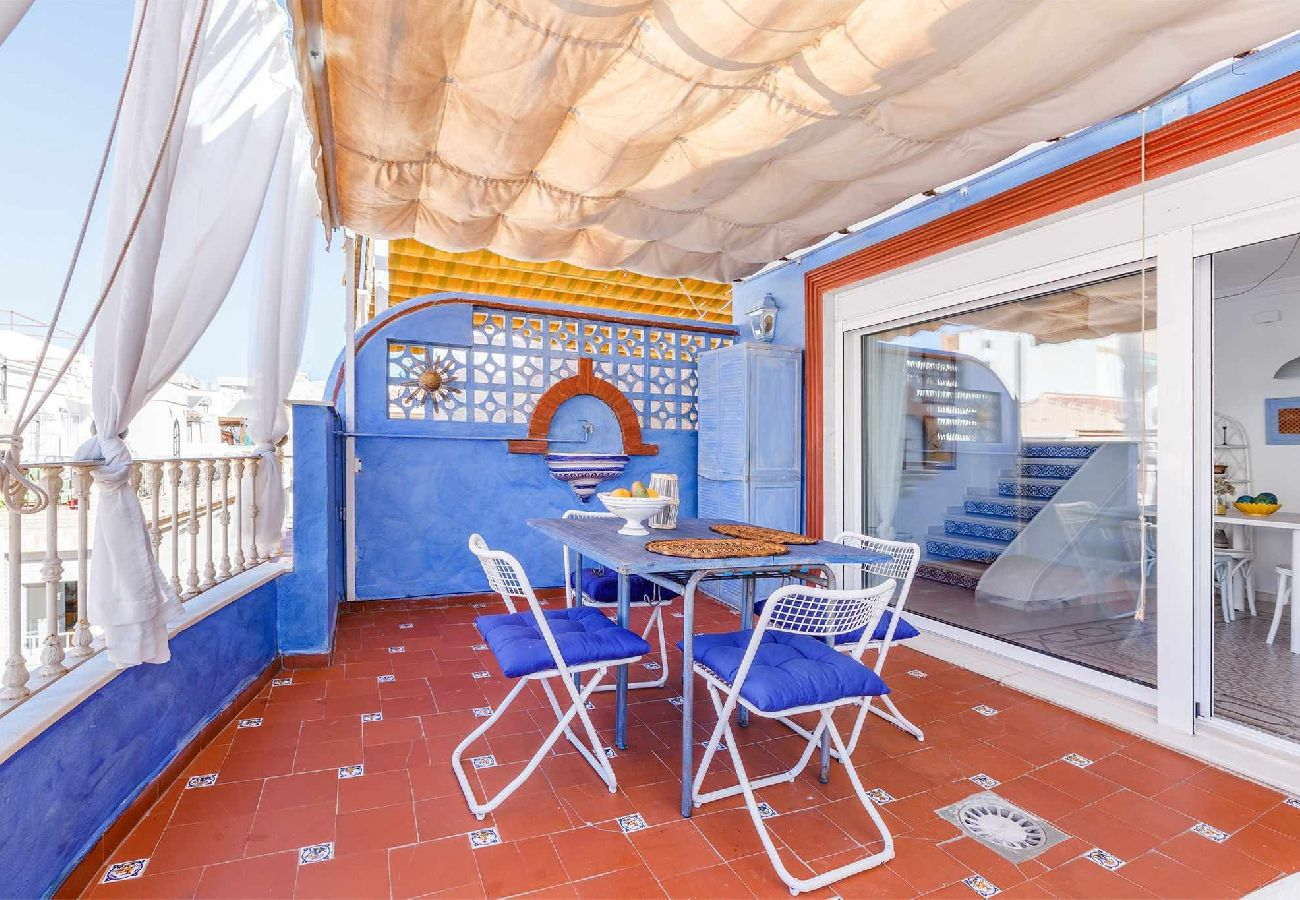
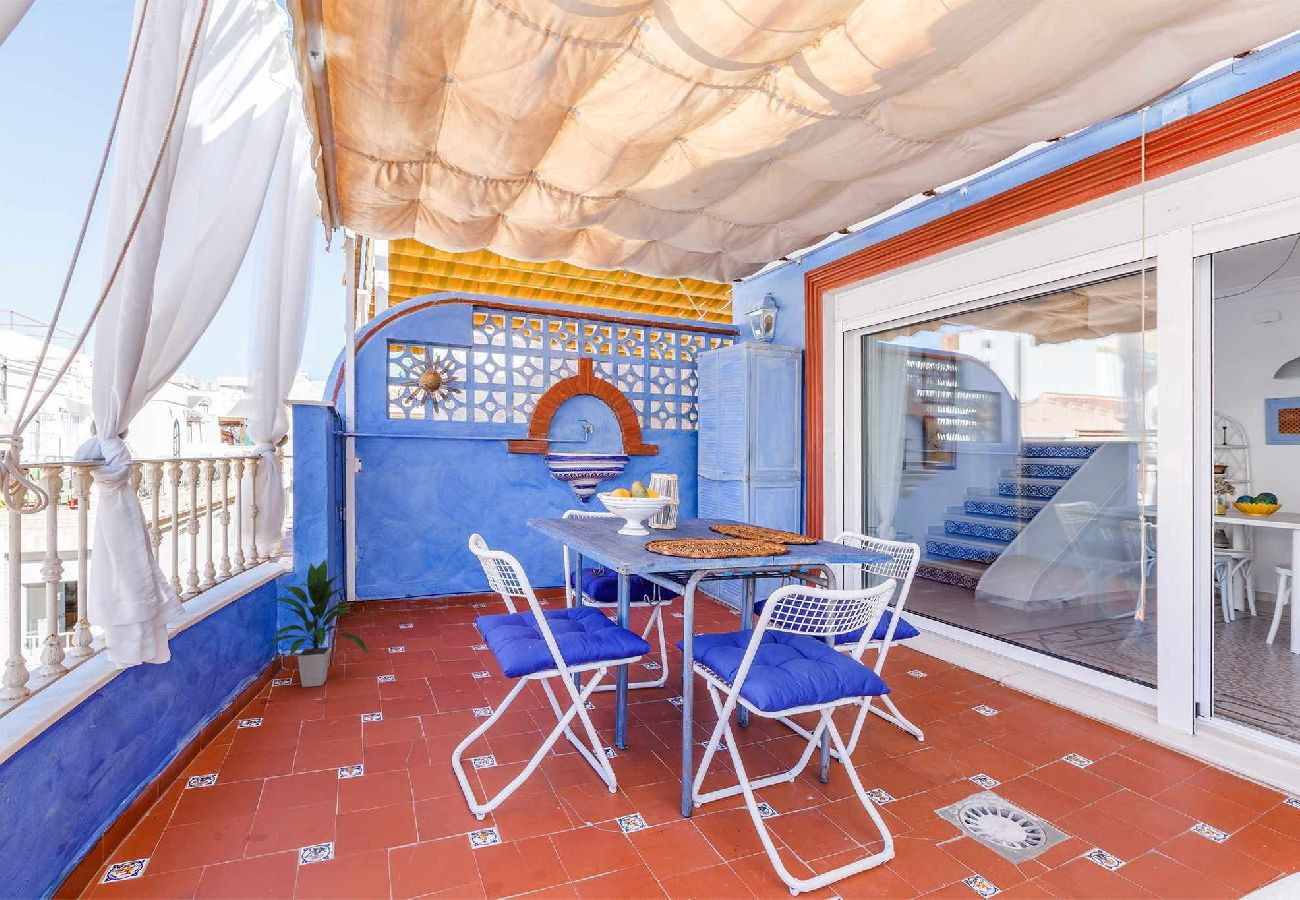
+ indoor plant [263,558,370,688]
